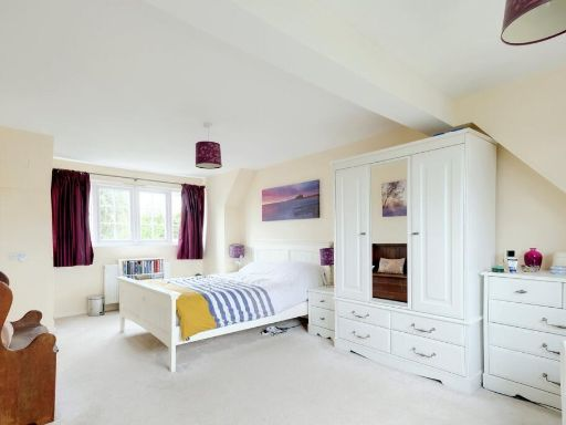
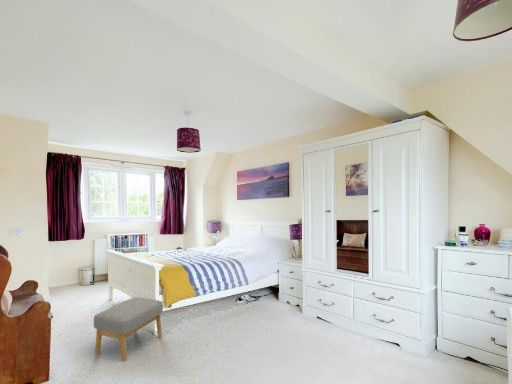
+ footstool [93,296,164,362]
